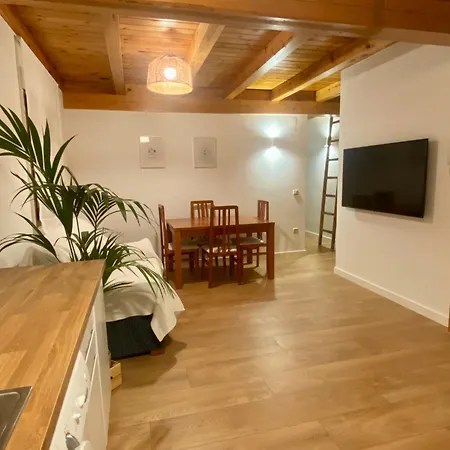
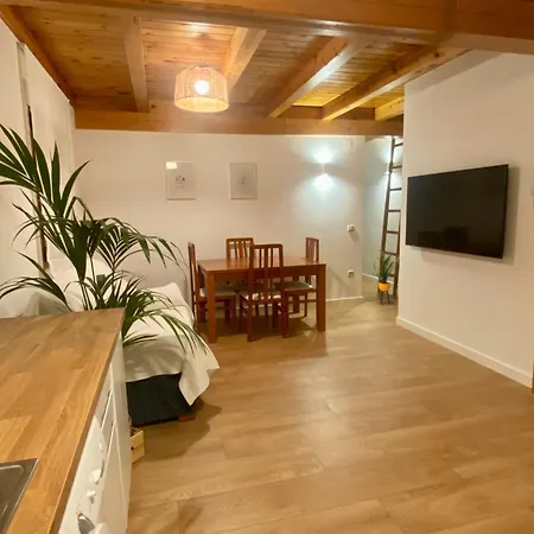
+ house plant [373,247,401,306]
